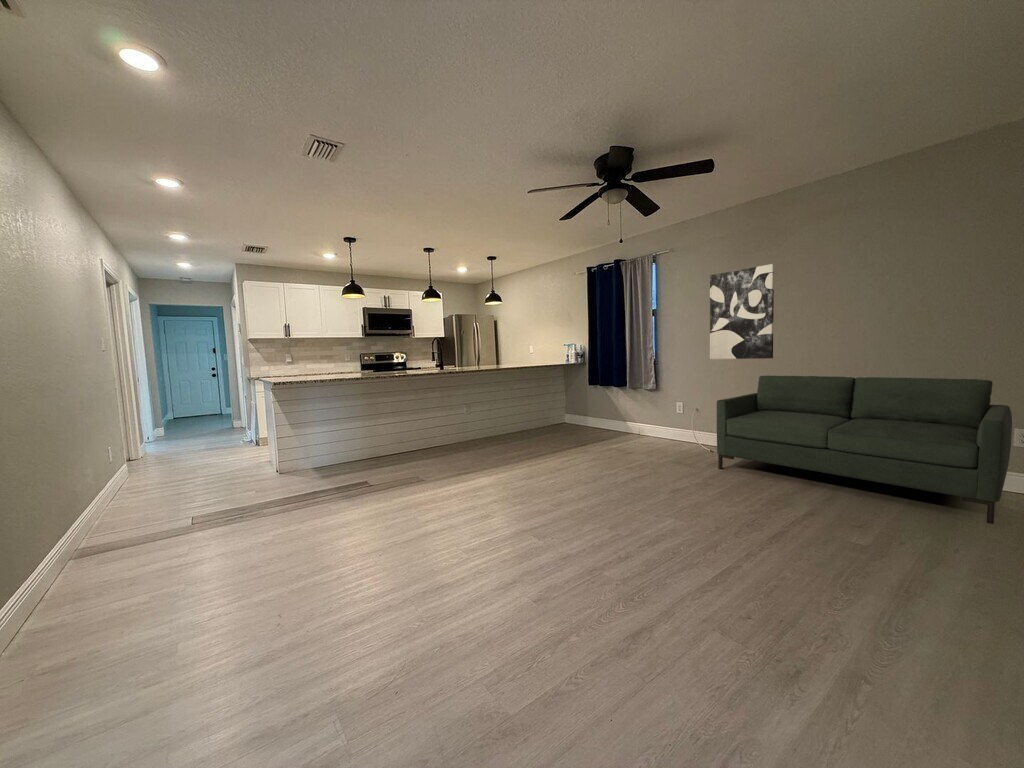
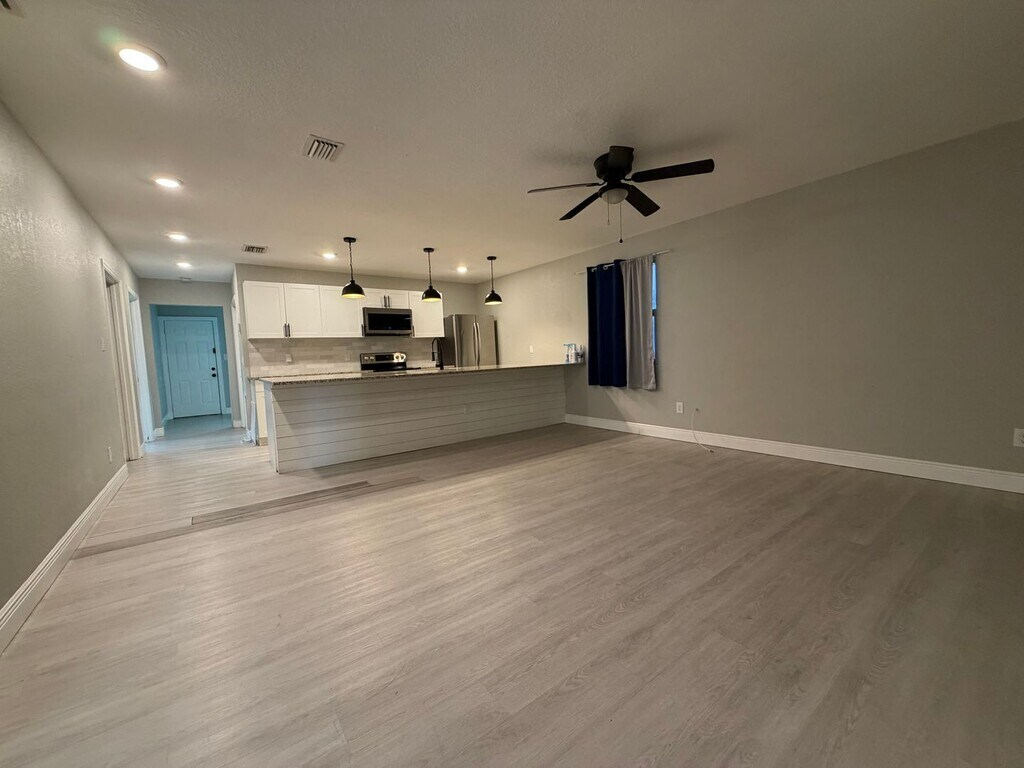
- sofa [716,374,1013,525]
- wall art [709,263,775,360]
